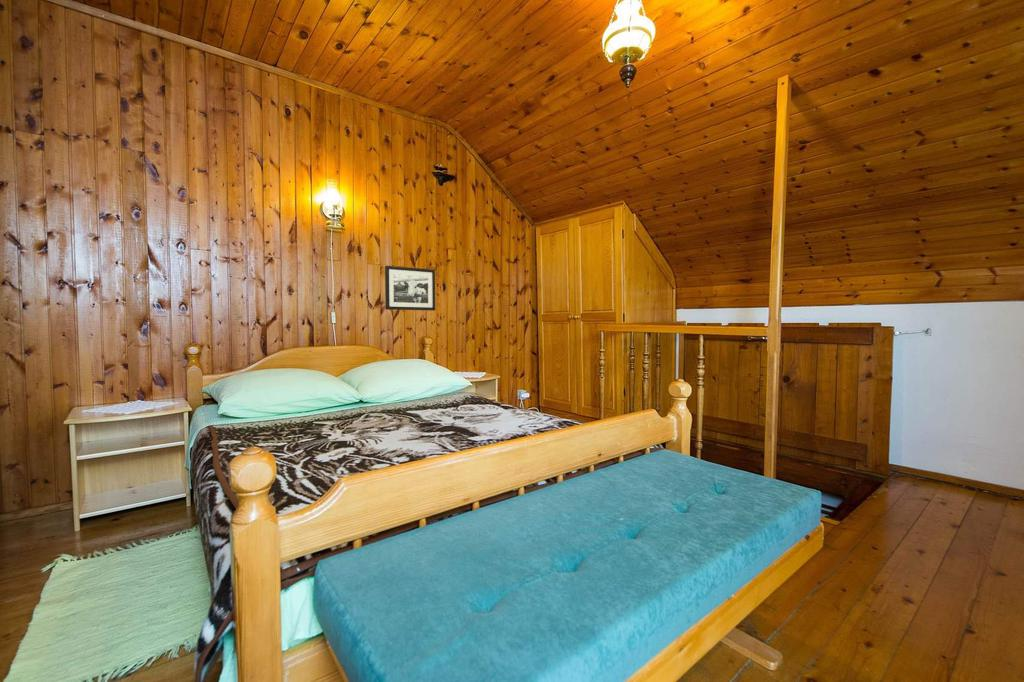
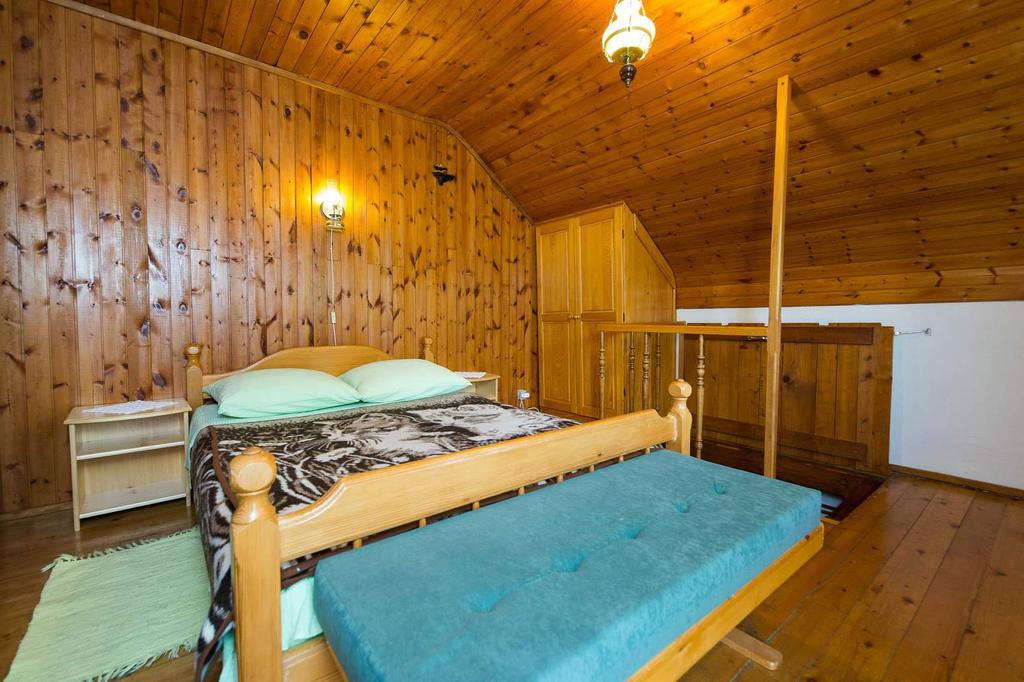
- picture frame [384,265,436,311]
